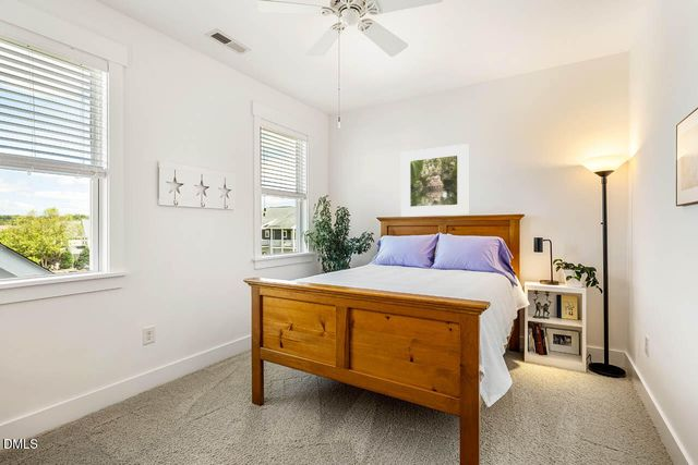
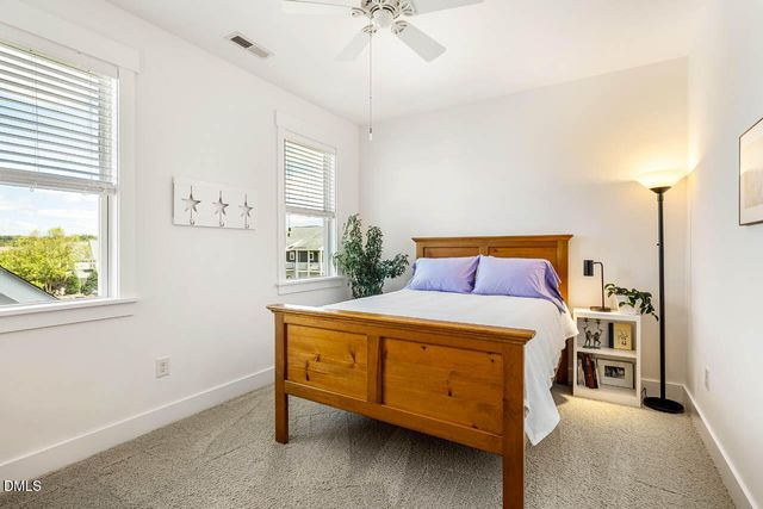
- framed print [400,143,469,218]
